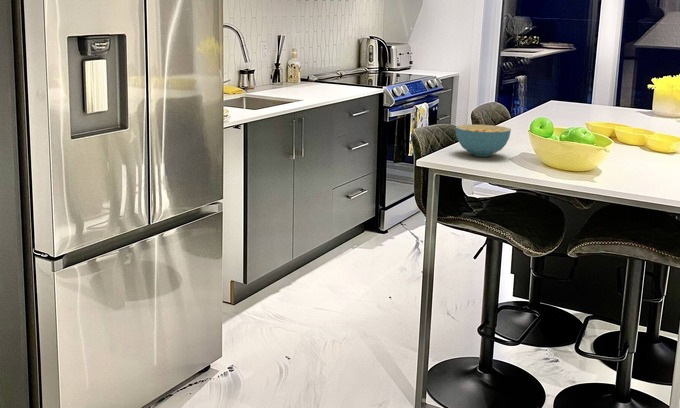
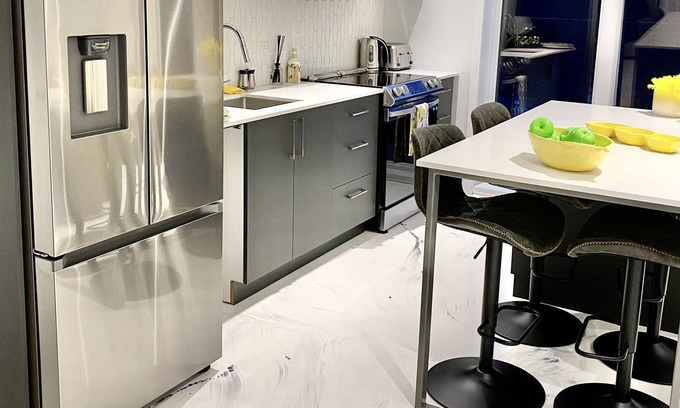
- cereal bowl [455,124,512,157]
